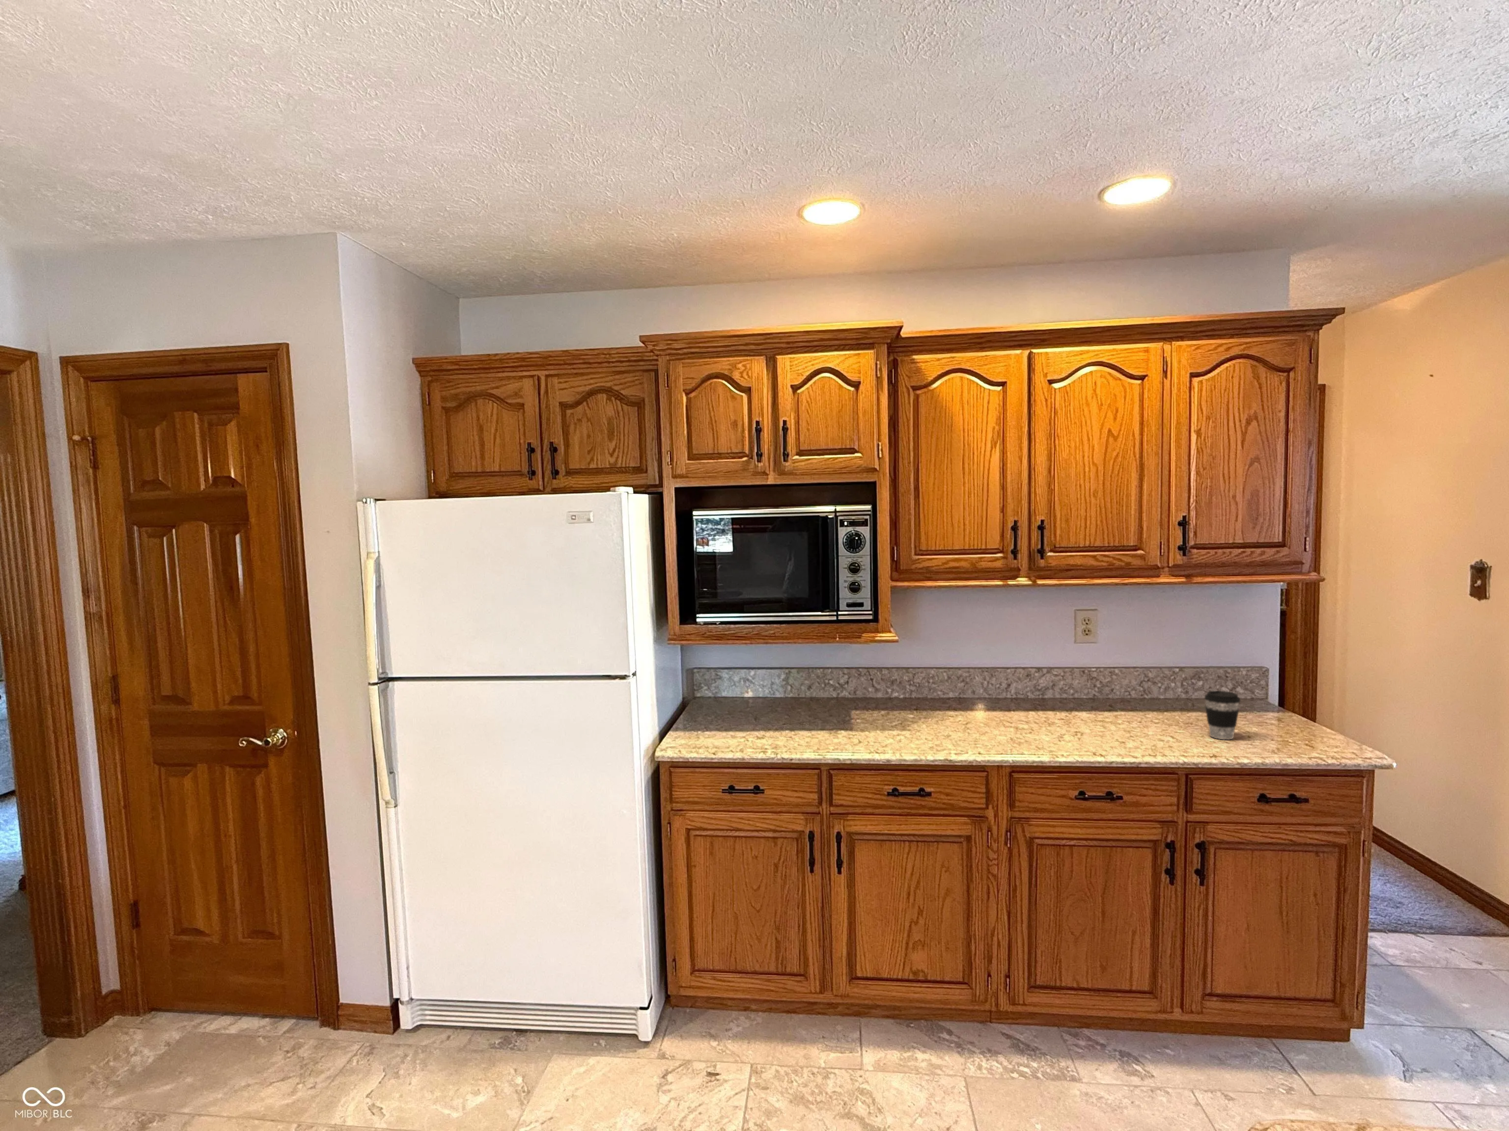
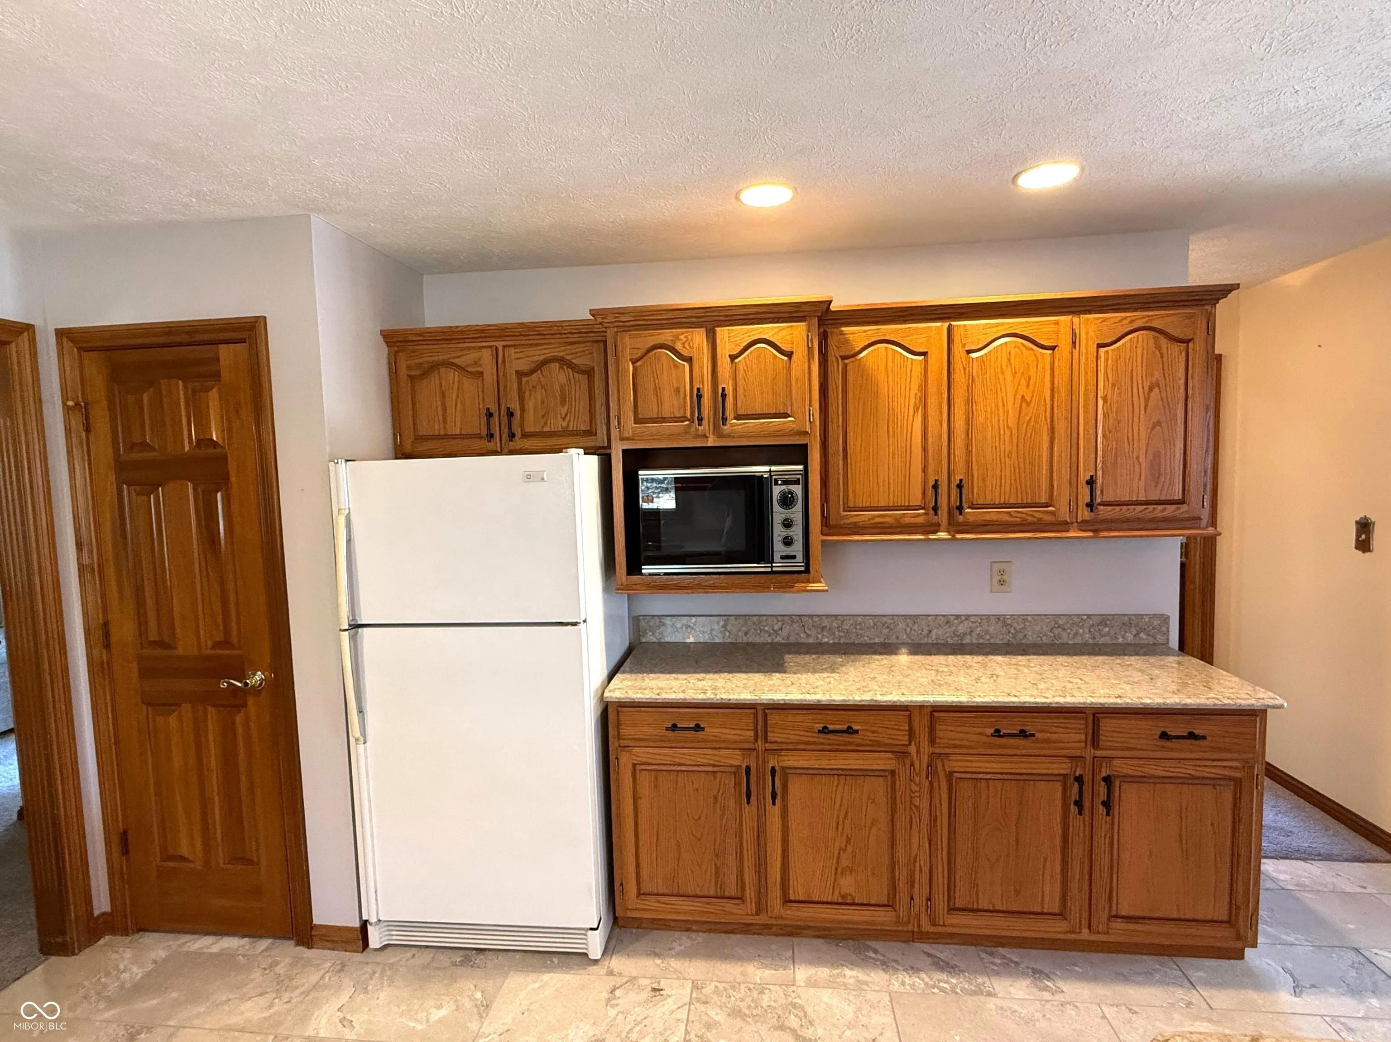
- coffee cup [1204,690,1240,740]
